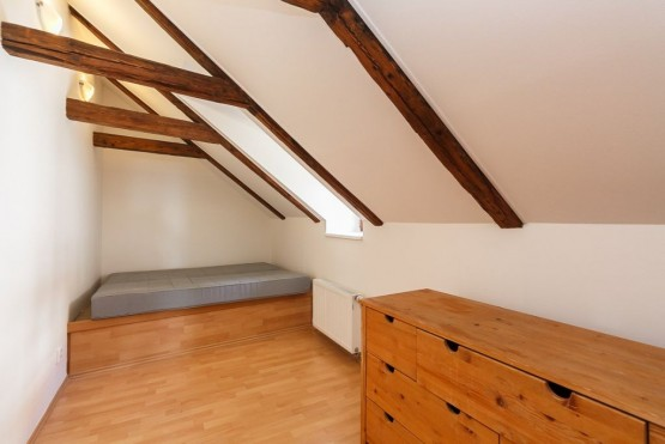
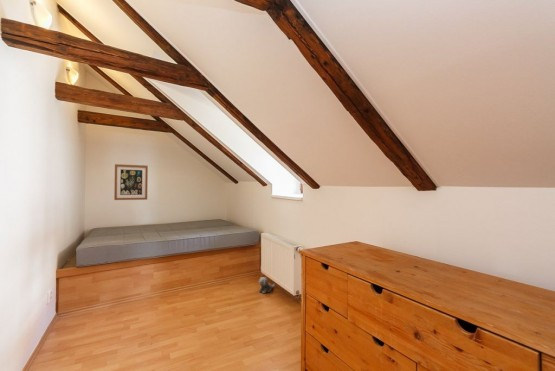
+ plush toy [258,276,276,294]
+ wall art [113,163,149,201]
